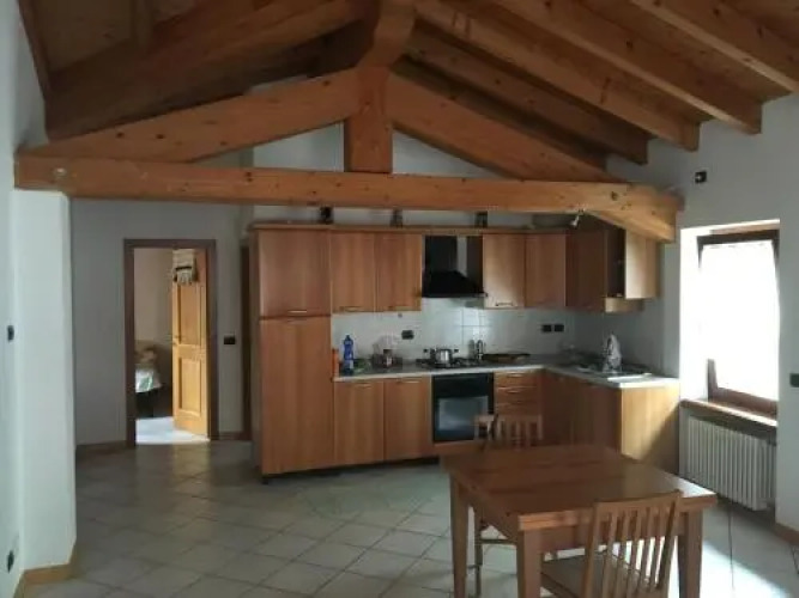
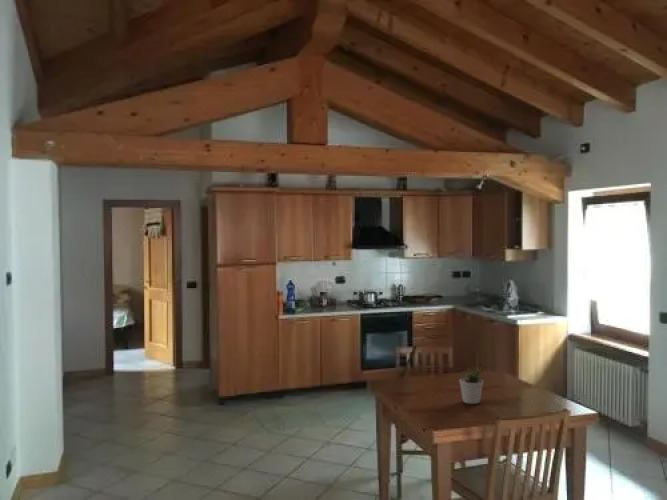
+ potted plant [458,365,484,405]
